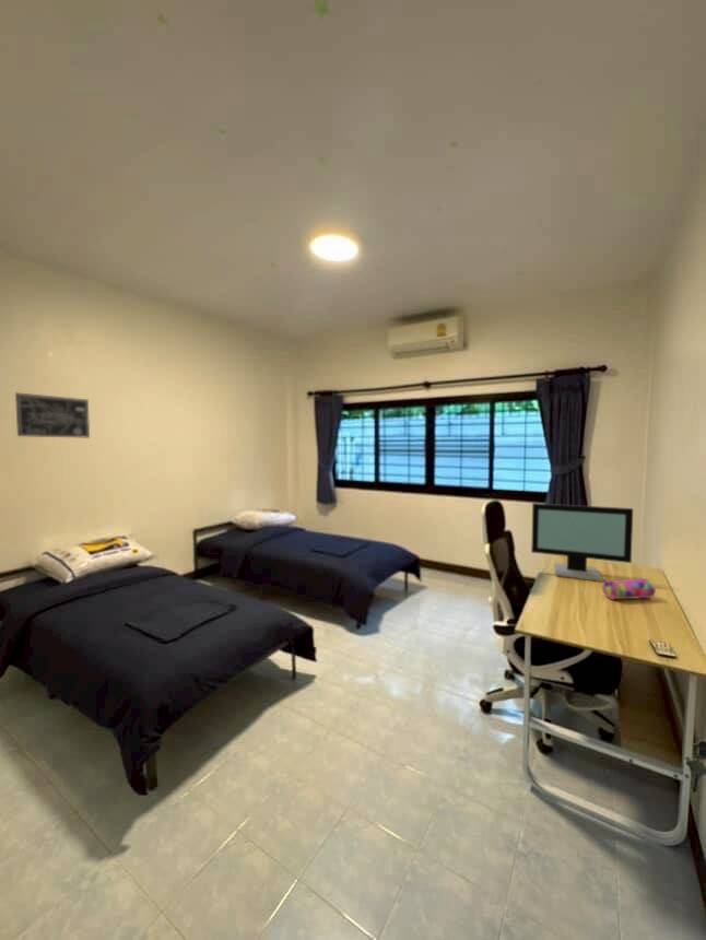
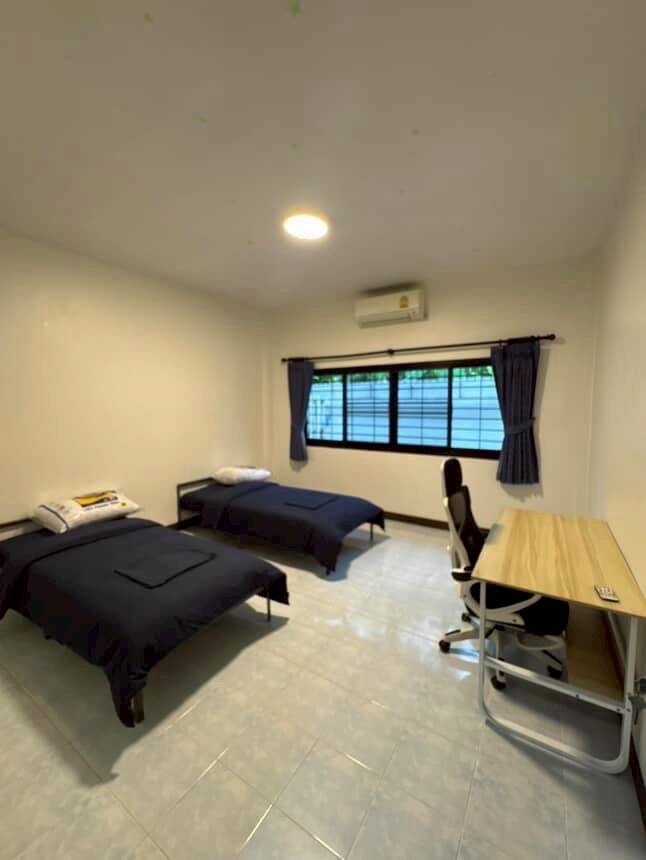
- wall art [14,391,91,439]
- computer monitor [530,502,634,583]
- pencil case [601,578,657,600]
